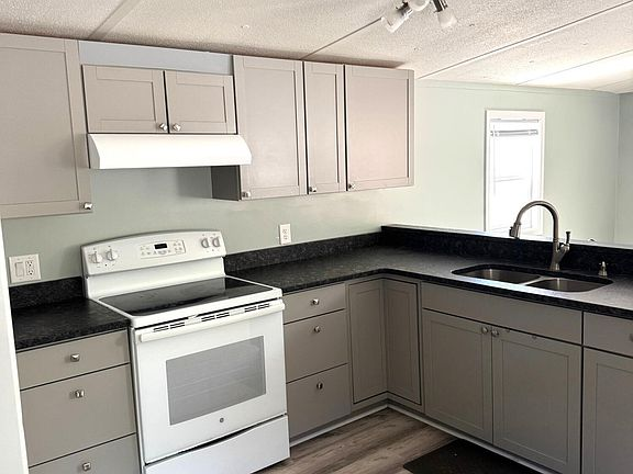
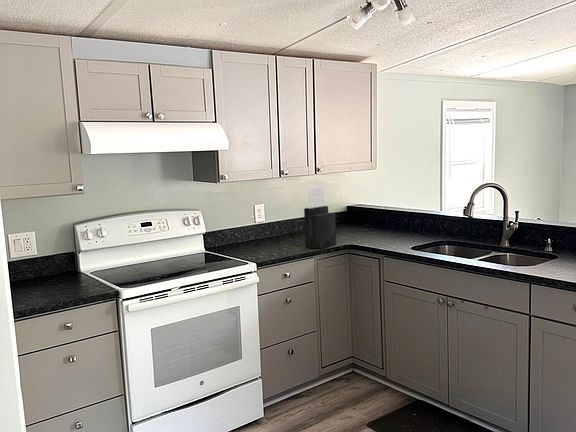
+ knife block [303,186,337,250]
